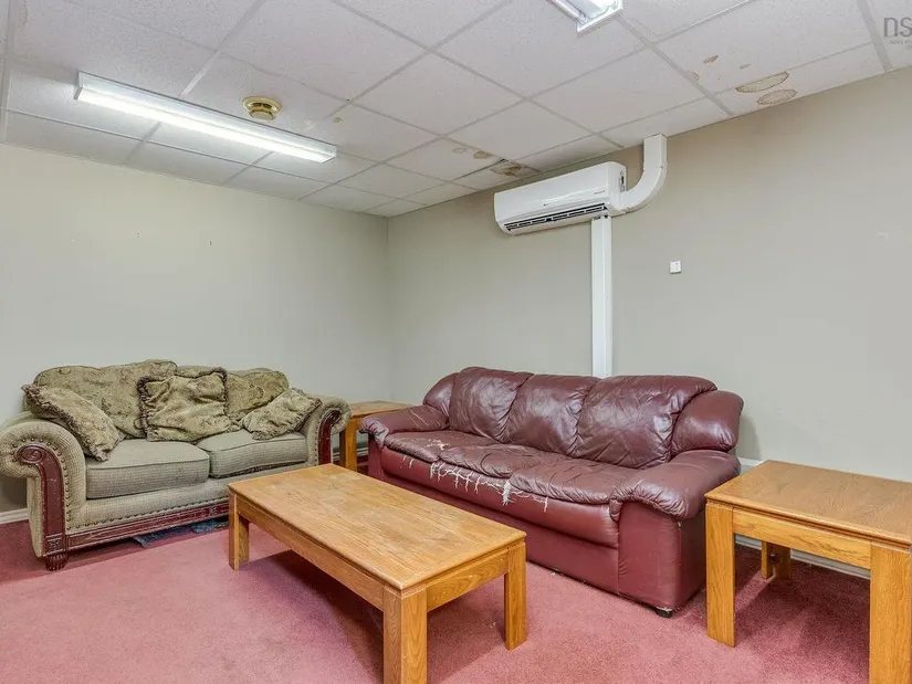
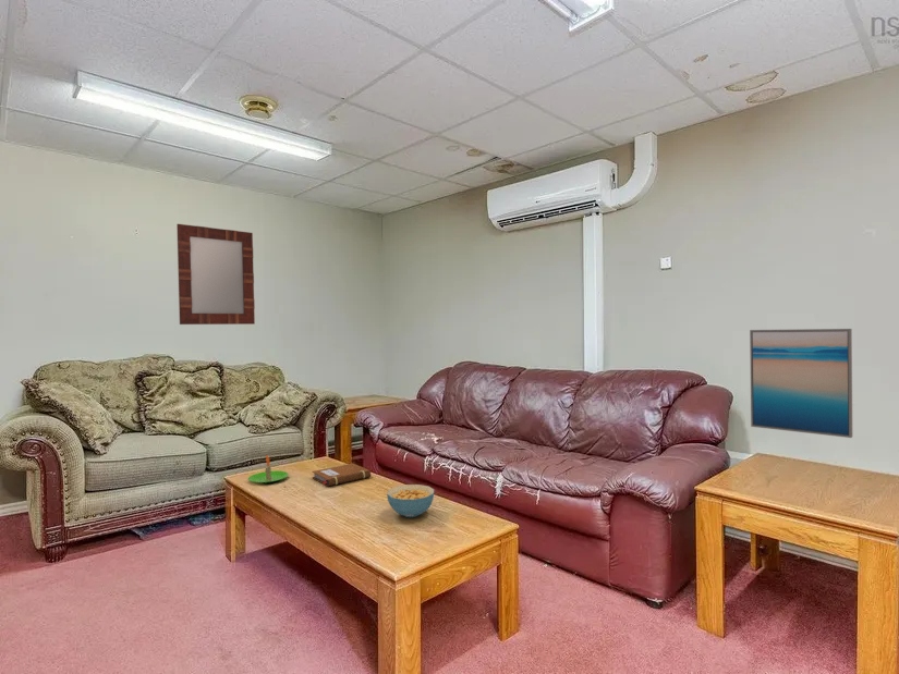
+ notebook [311,462,372,488]
+ cereal bowl [386,483,436,518]
+ candle [247,454,290,483]
+ wall art [749,328,853,439]
+ home mirror [175,223,256,326]
